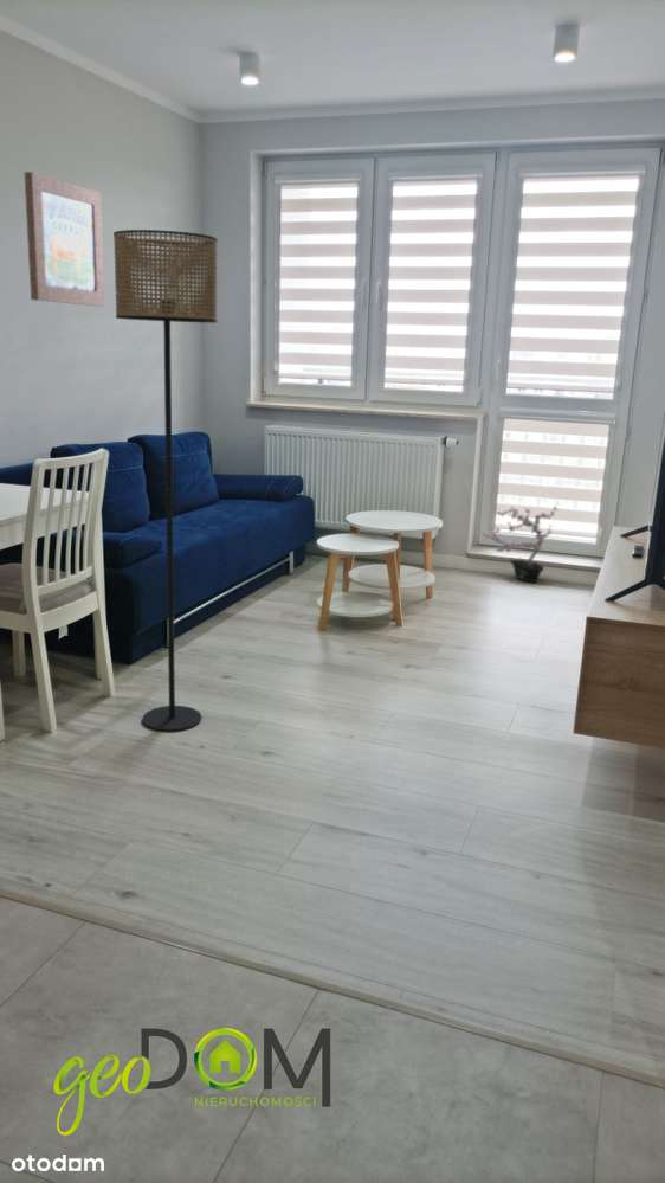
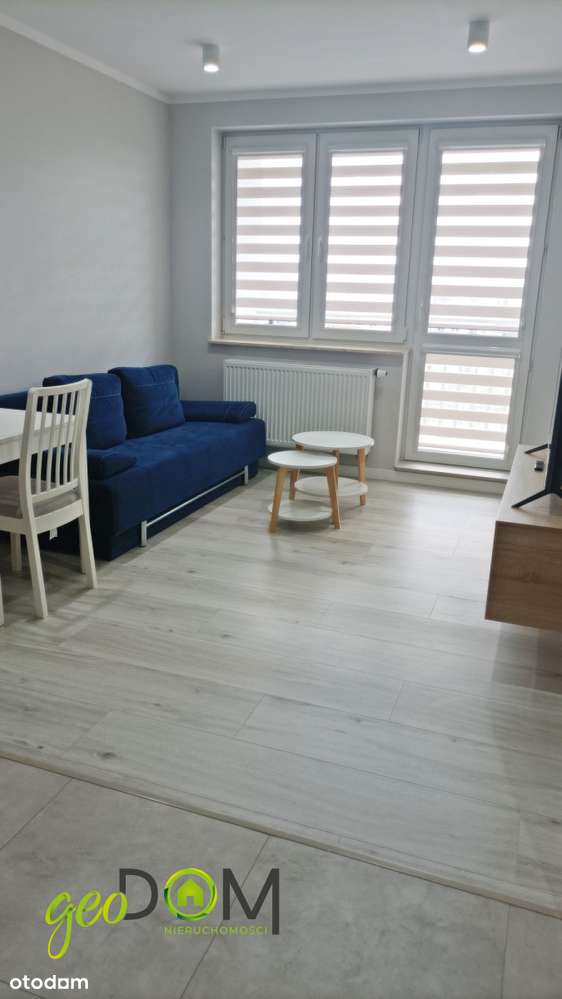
- wall art [24,171,105,307]
- floor lamp [112,229,219,732]
- potted plant [480,504,559,584]
